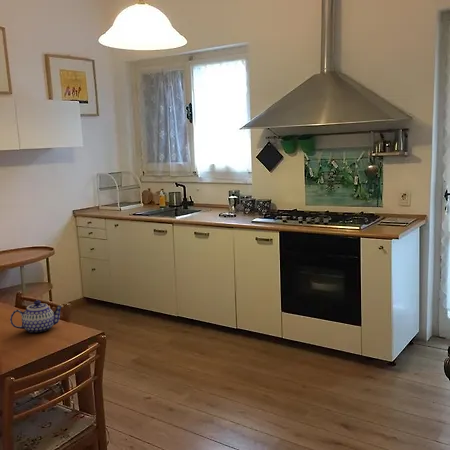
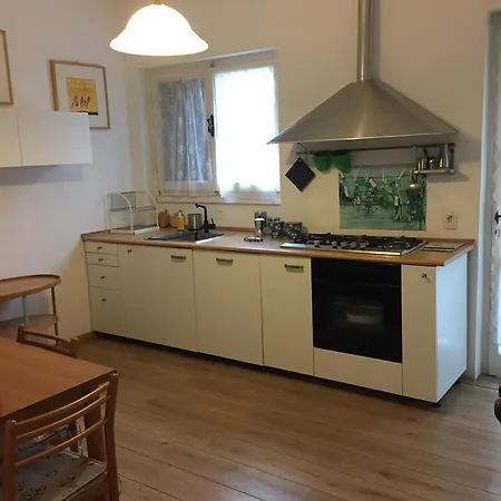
- teapot [9,299,63,334]
